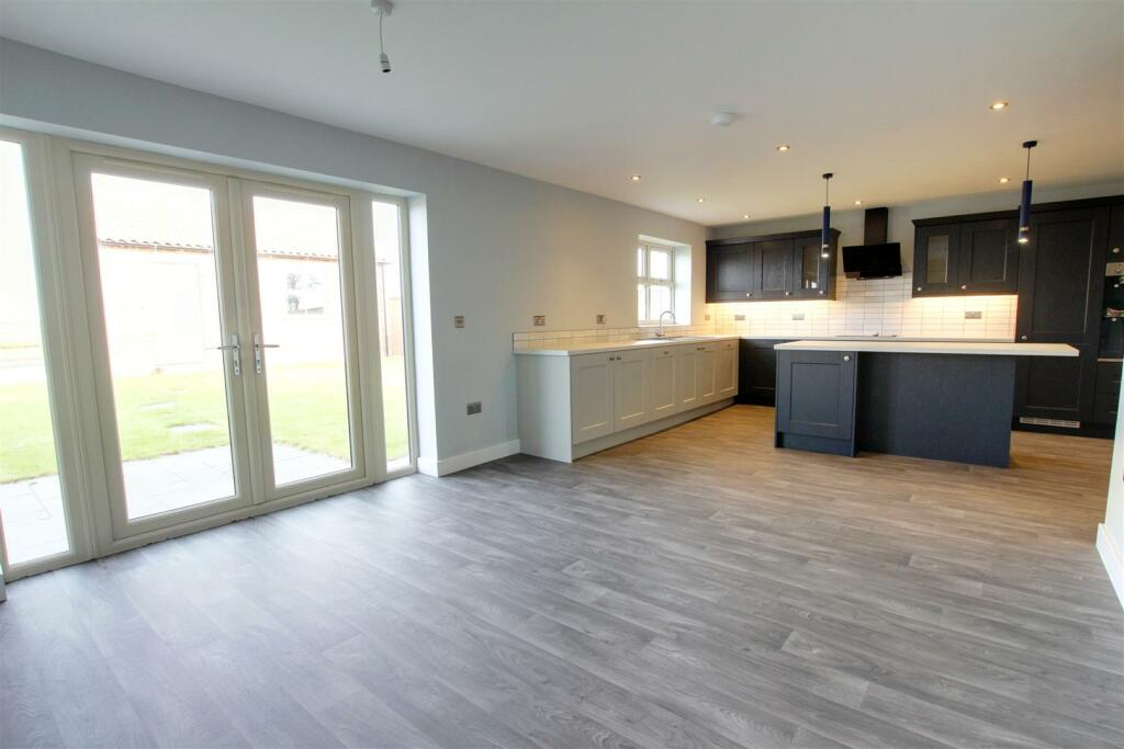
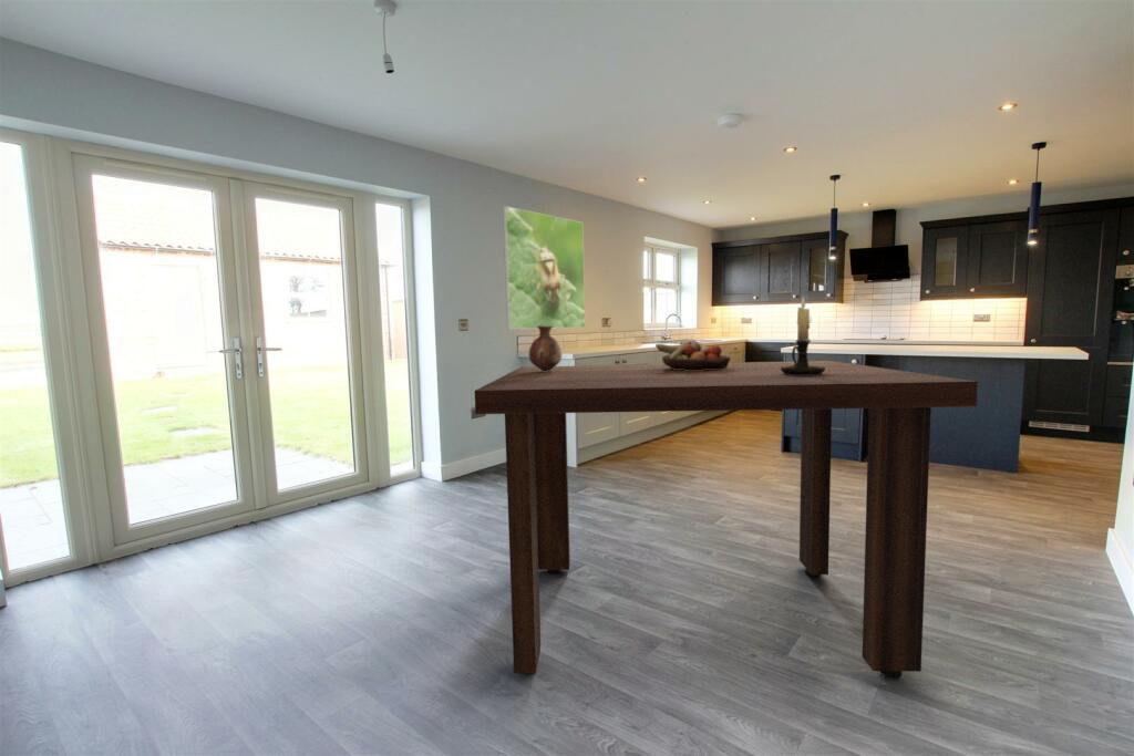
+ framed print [502,205,586,330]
+ candle holder [781,296,825,375]
+ fruit bowl [654,339,732,371]
+ dining table [474,360,979,680]
+ vase [527,325,563,372]
